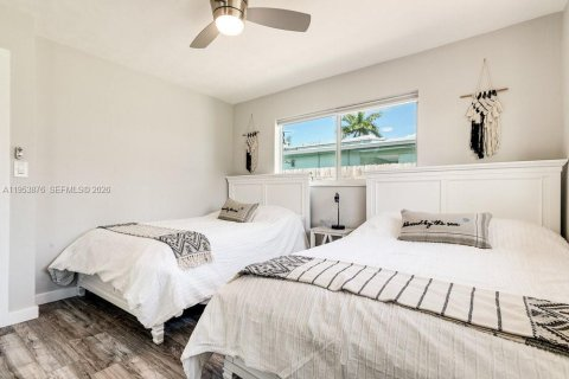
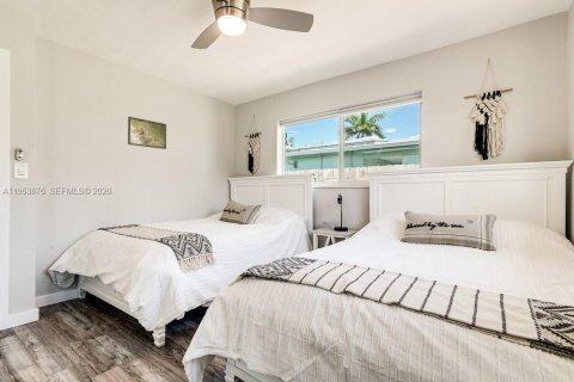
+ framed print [127,116,167,150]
